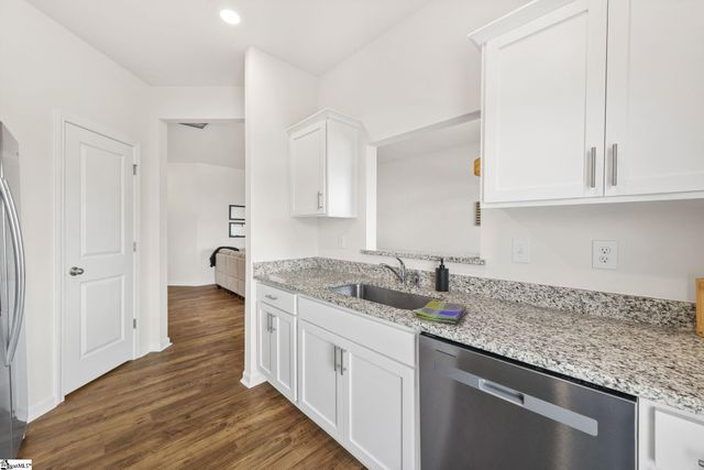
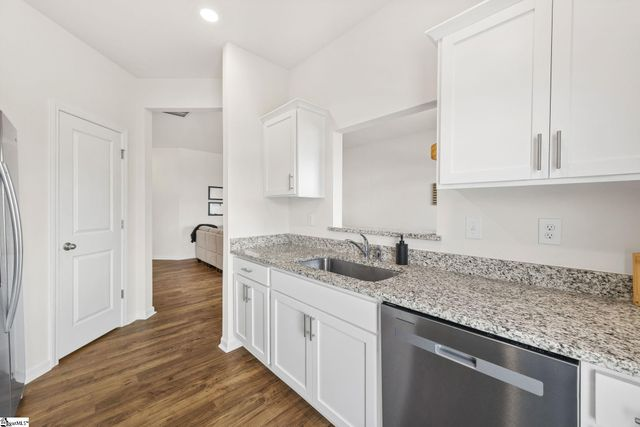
- dish towel [414,300,469,325]
